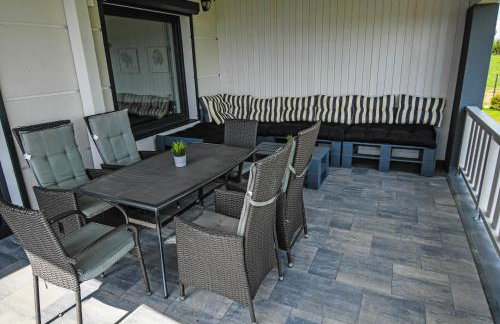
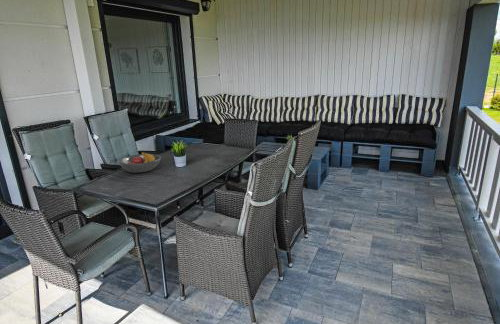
+ fruit bowl [117,151,162,174]
